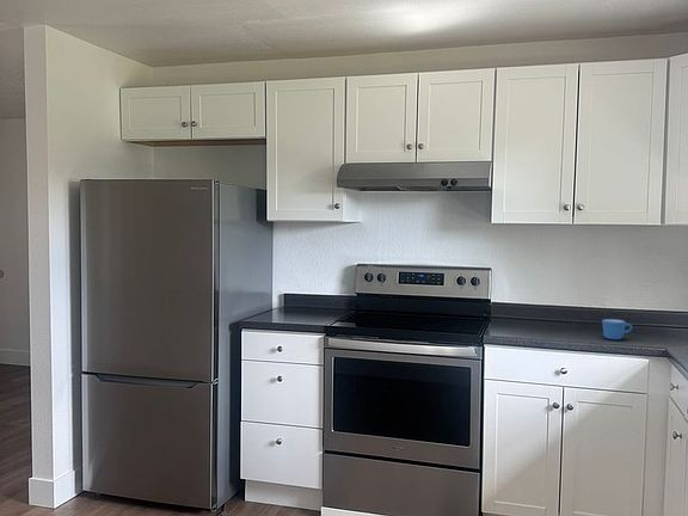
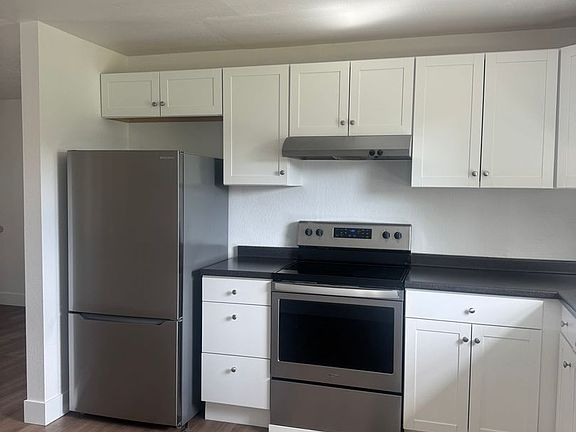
- mug [601,318,633,340]
